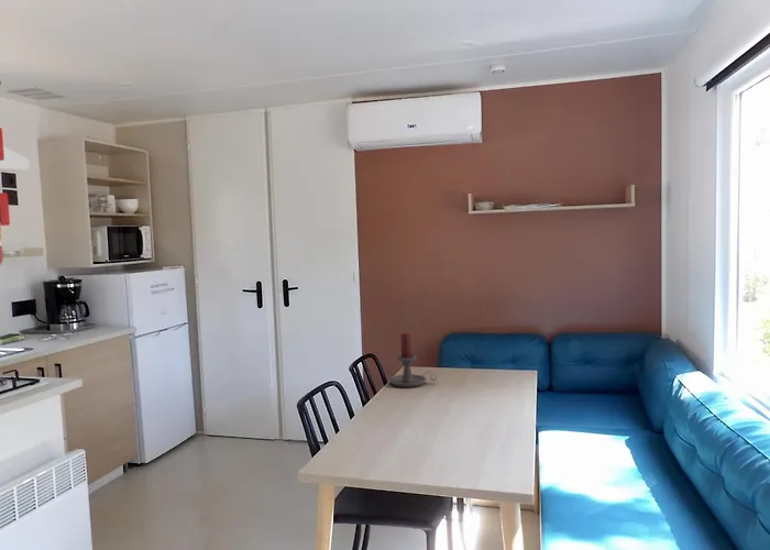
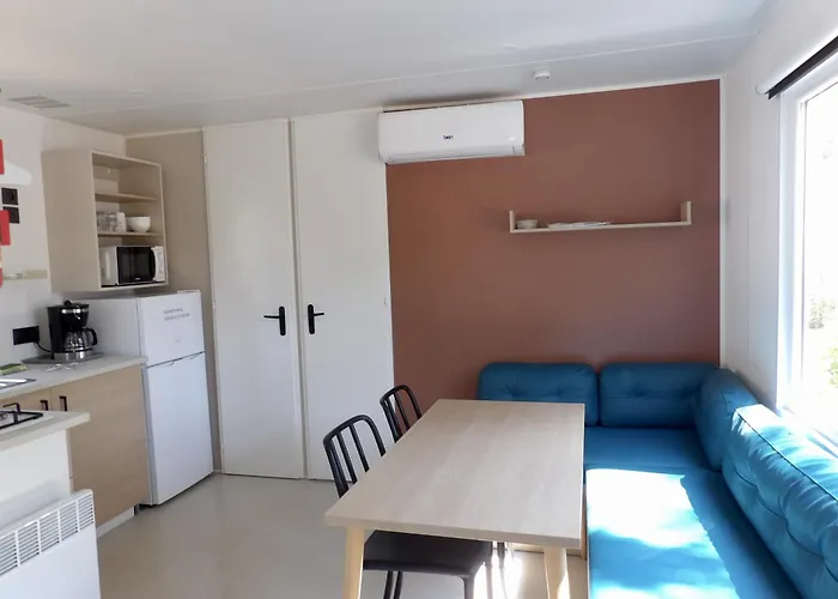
- candle holder [388,331,438,388]
